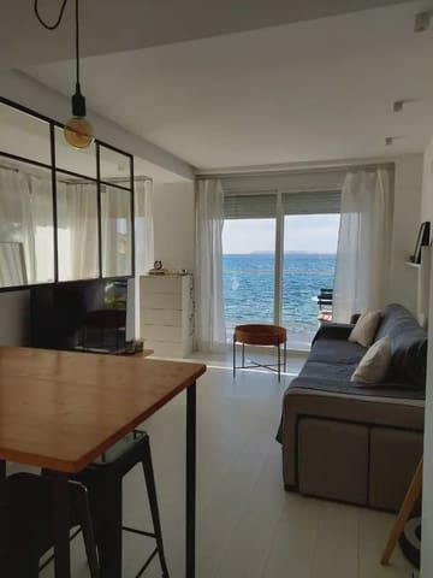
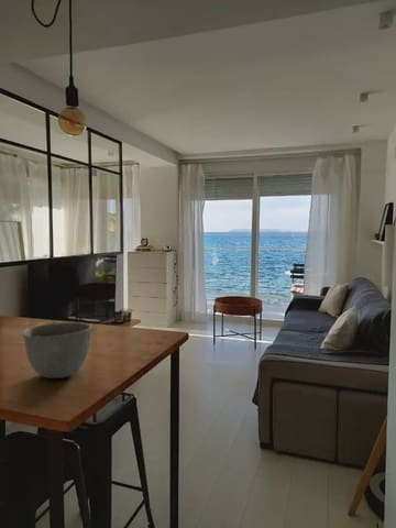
+ bowl [22,321,92,380]
